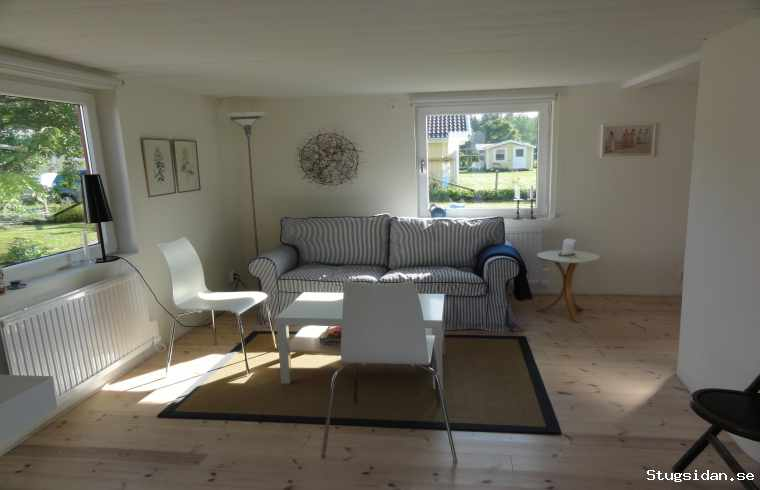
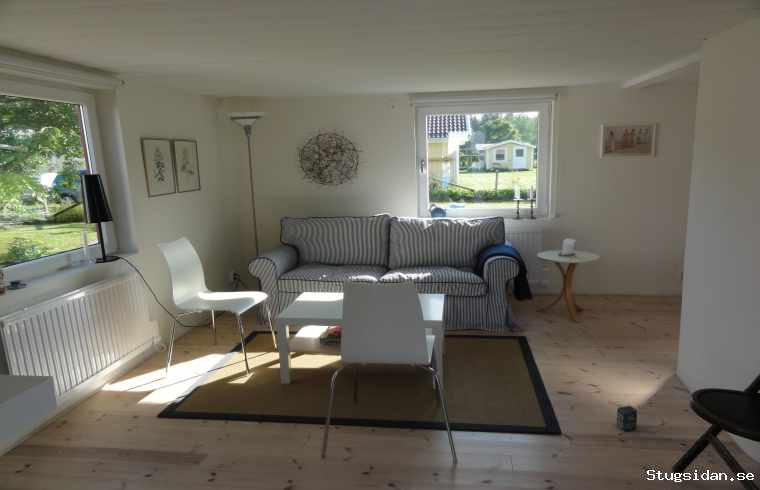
+ box [616,405,638,432]
